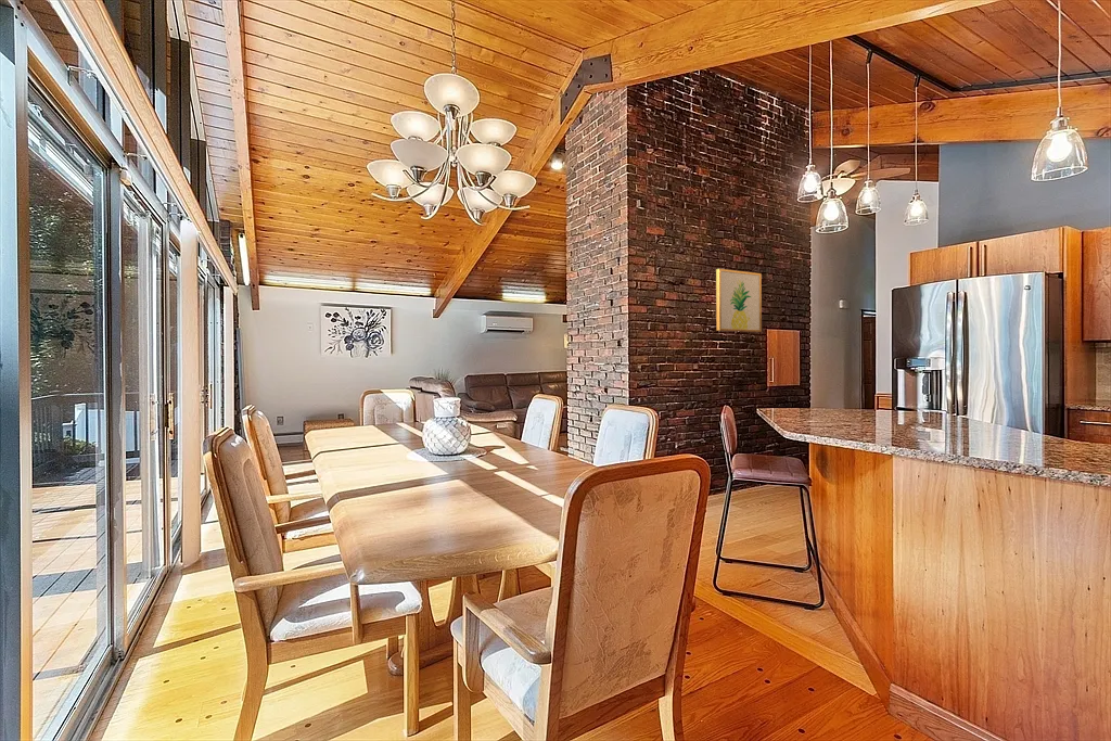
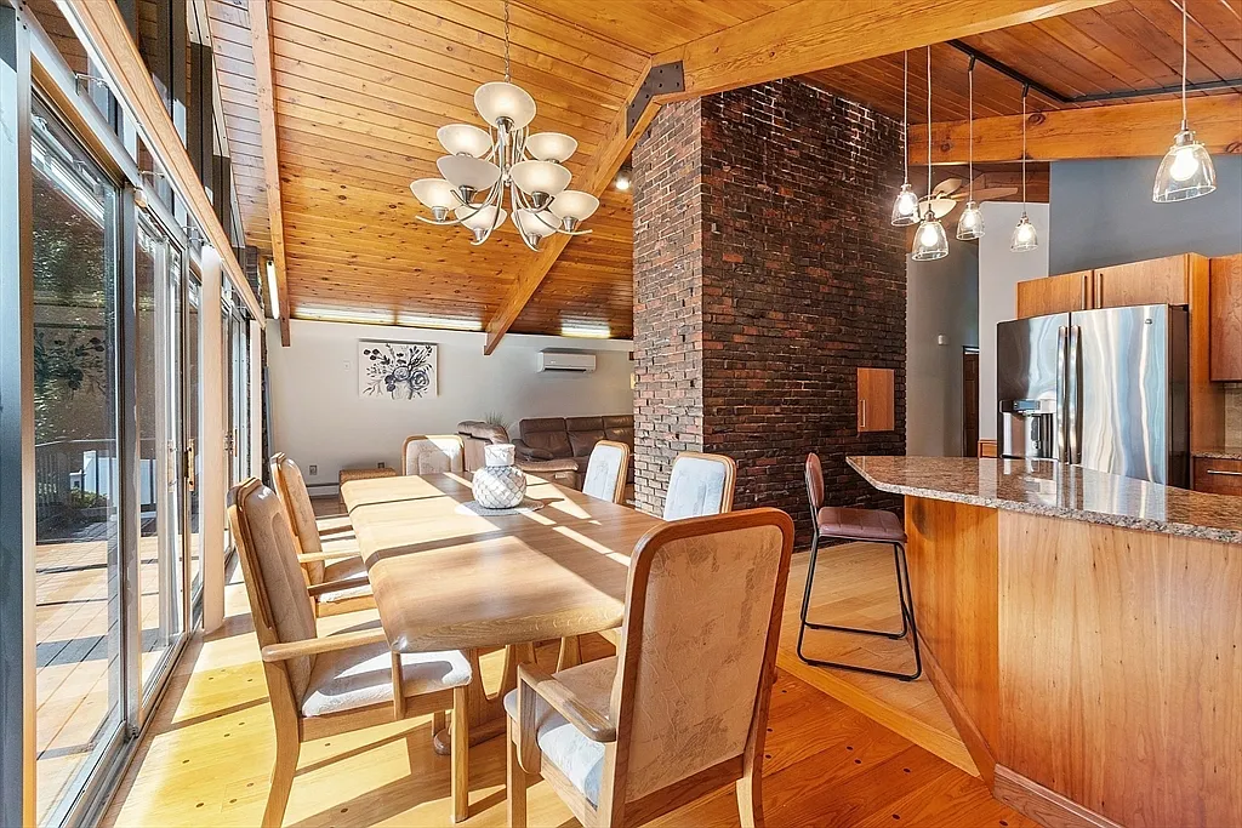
- wall art [715,268,763,333]
